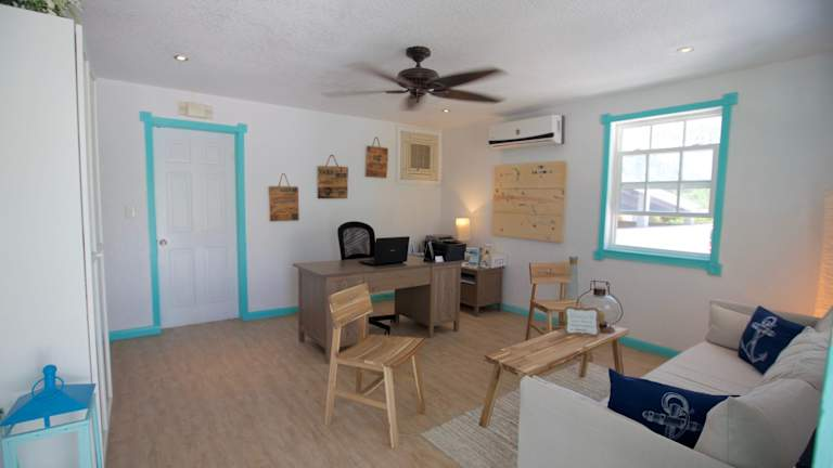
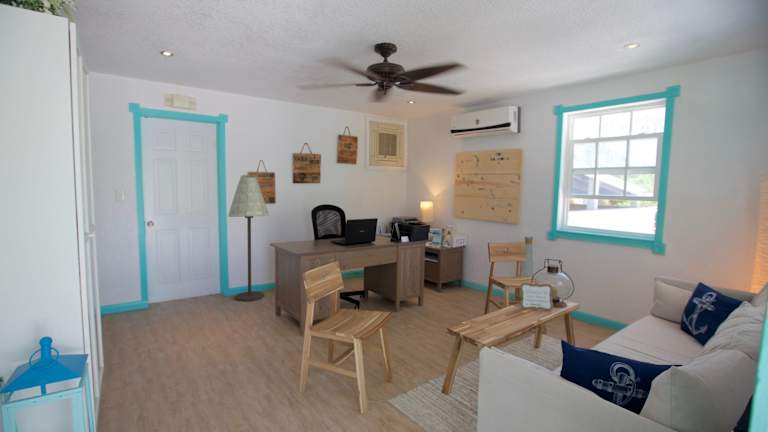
+ floor lamp [227,174,270,302]
